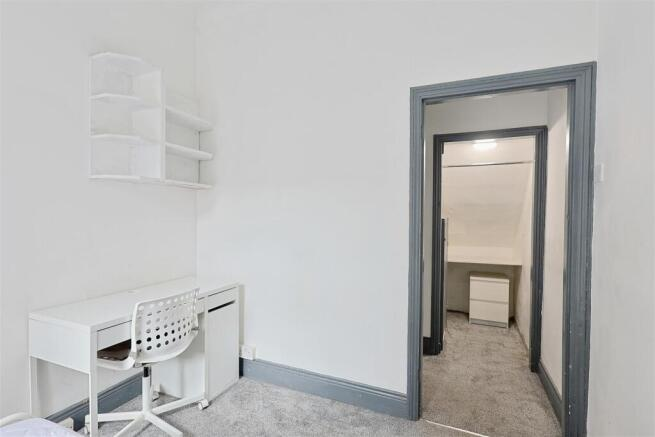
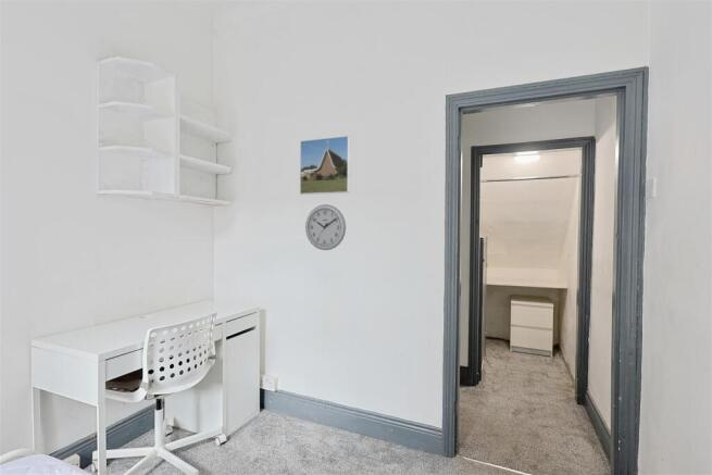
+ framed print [299,135,351,196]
+ wall clock [304,203,347,251]
